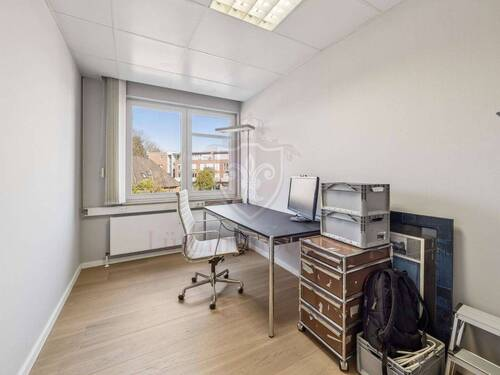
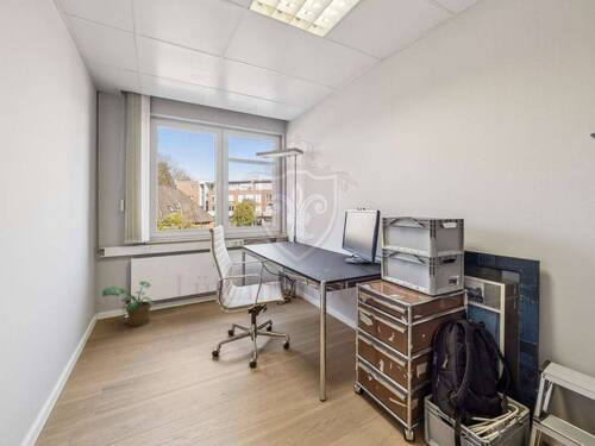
+ potted plant [101,281,156,327]
